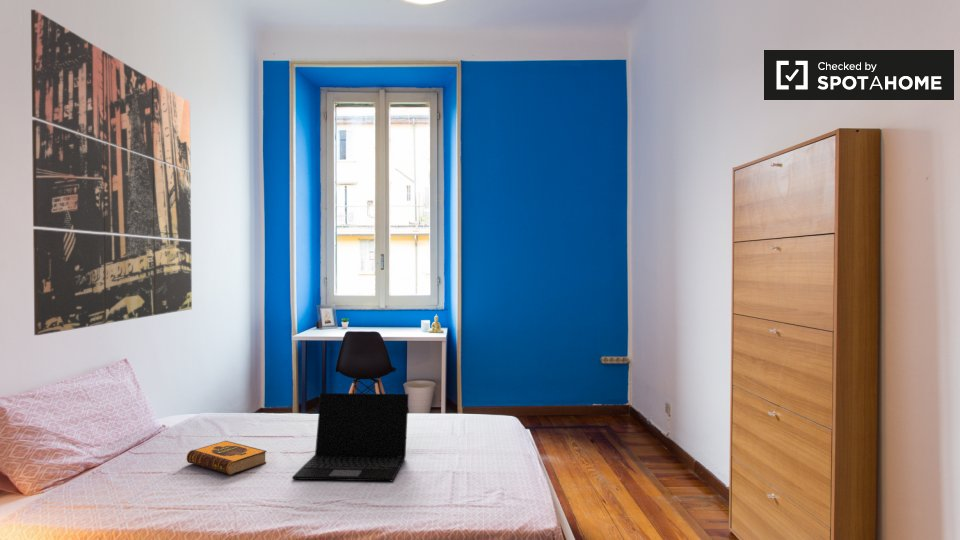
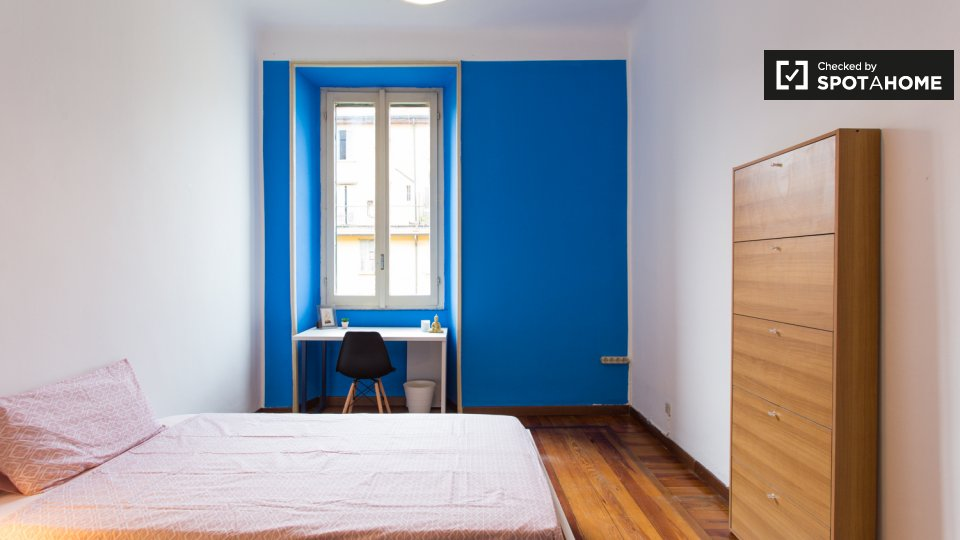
- wall art [30,9,193,336]
- laptop [291,392,409,482]
- hardback book [186,440,268,476]
